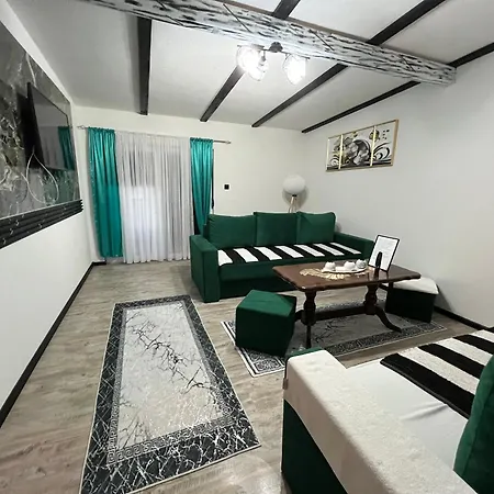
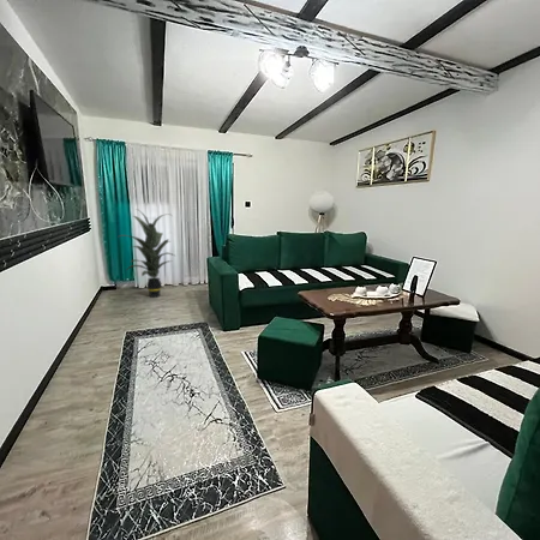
+ indoor plant [118,208,178,299]
